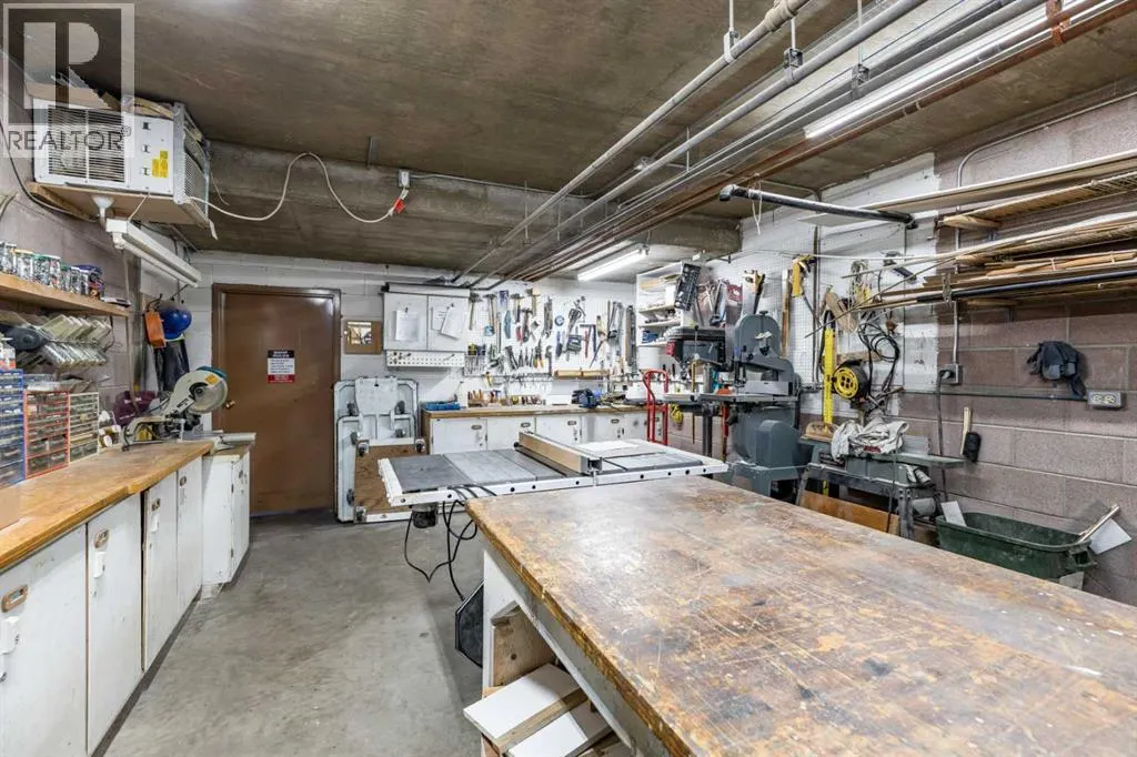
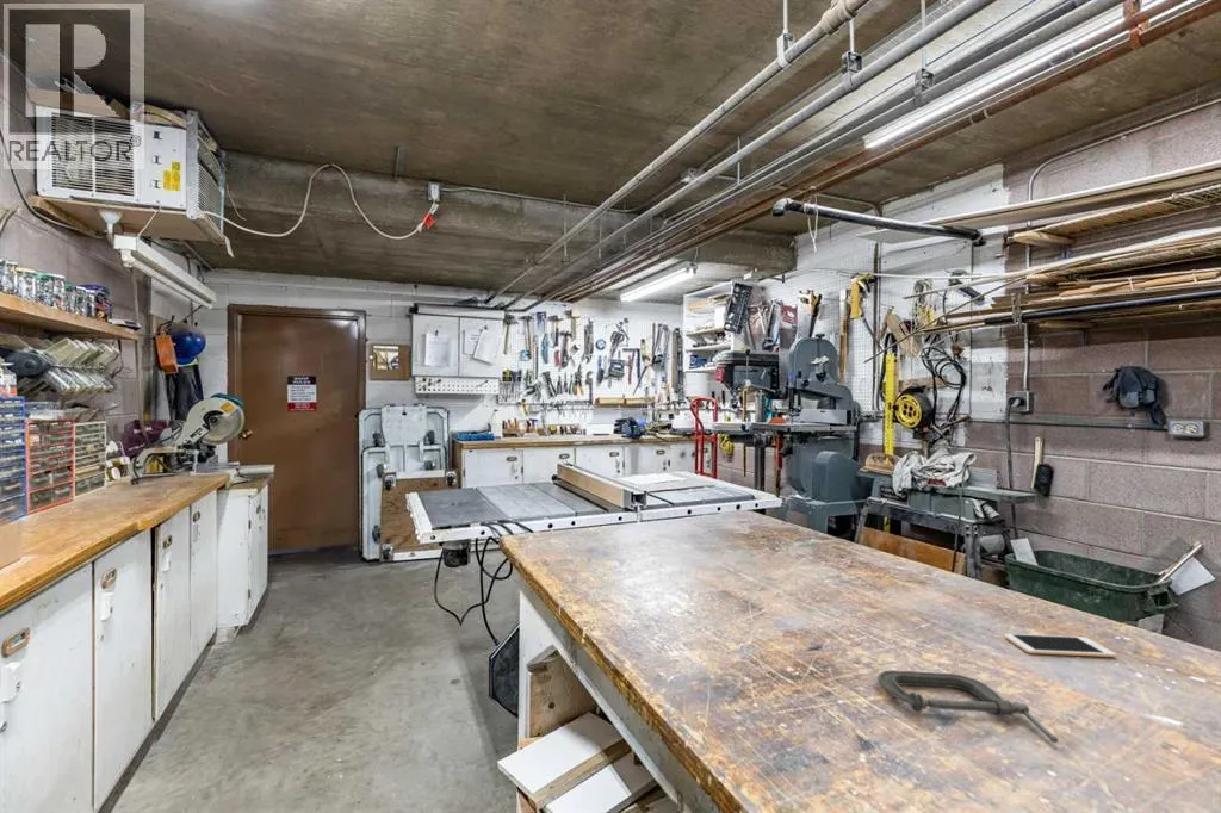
+ c clamp [876,669,1059,744]
+ cell phone [1003,633,1118,658]
